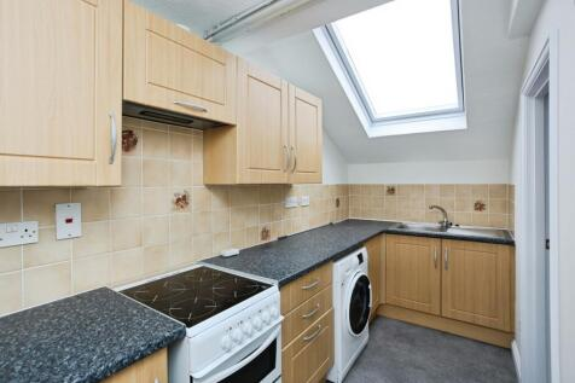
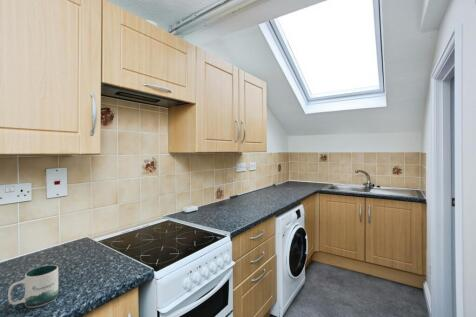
+ mug [7,264,59,309]
